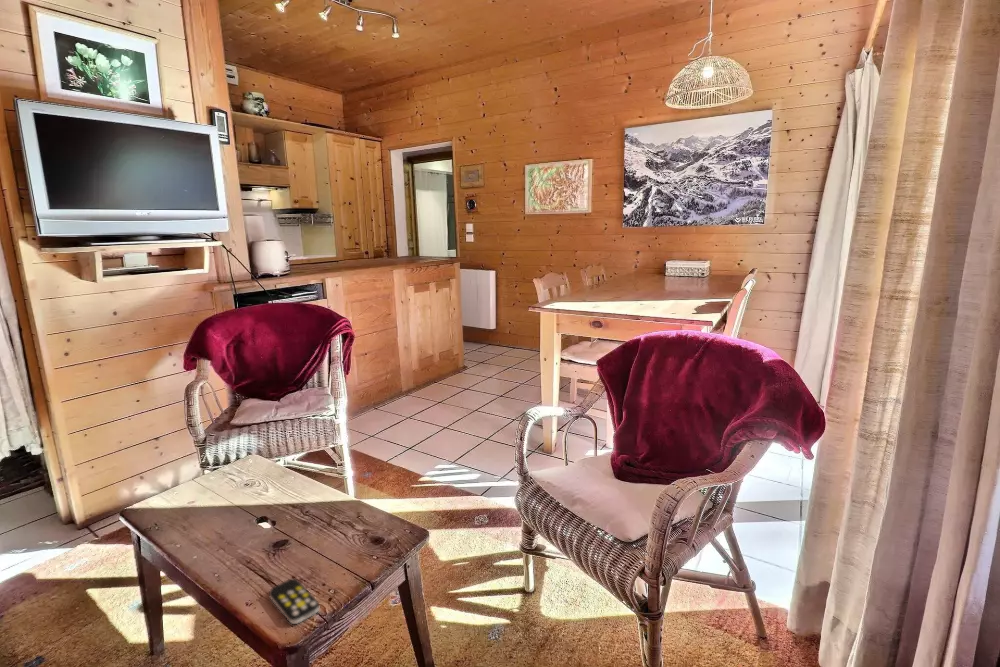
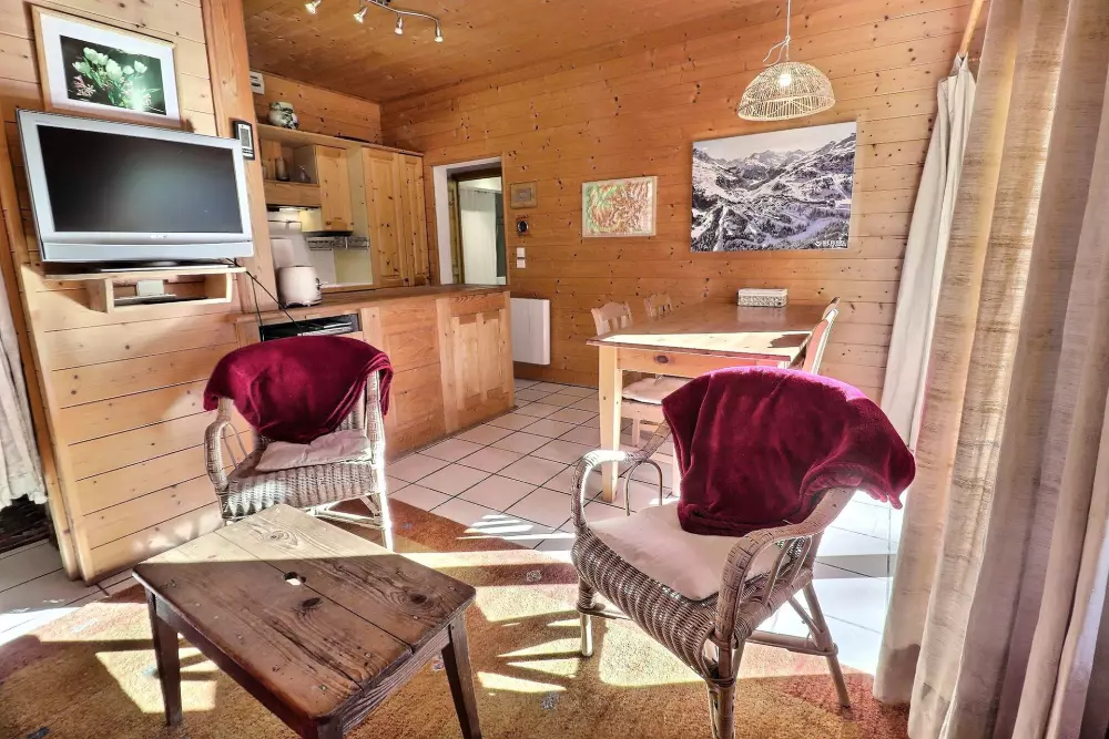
- remote control [268,578,320,625]
